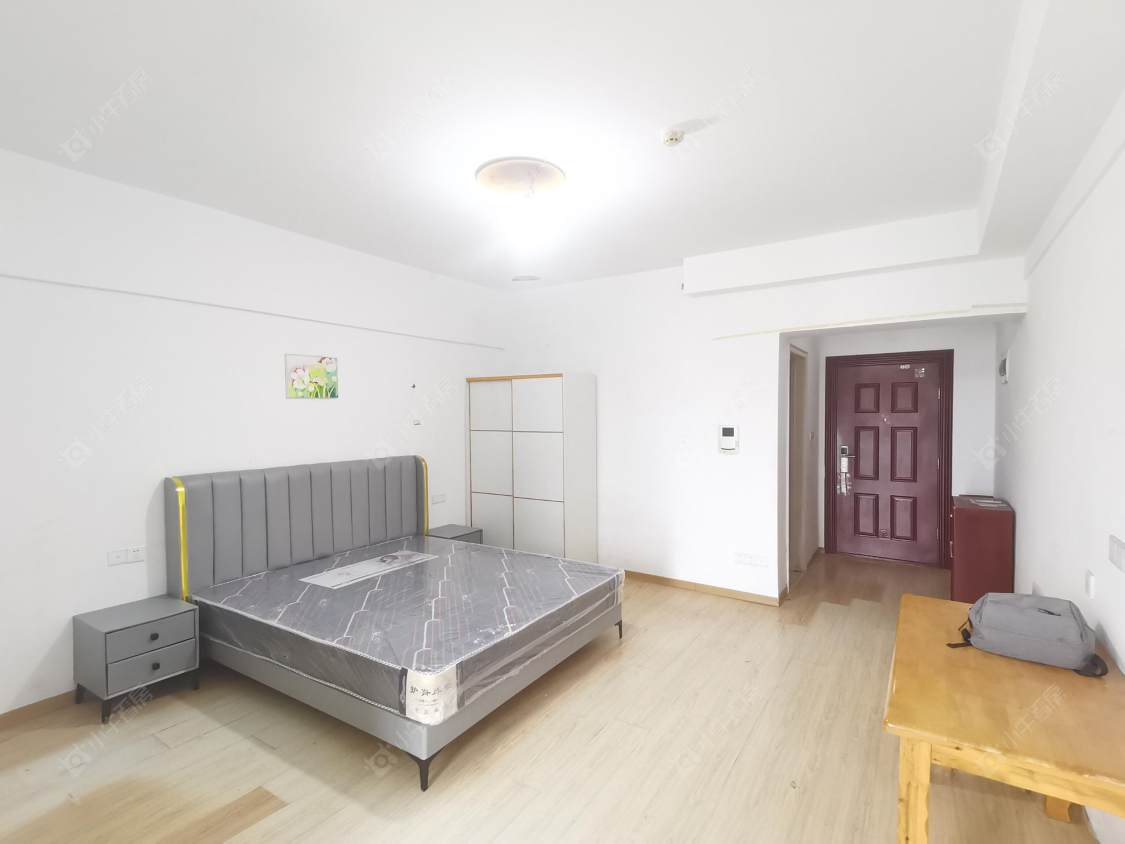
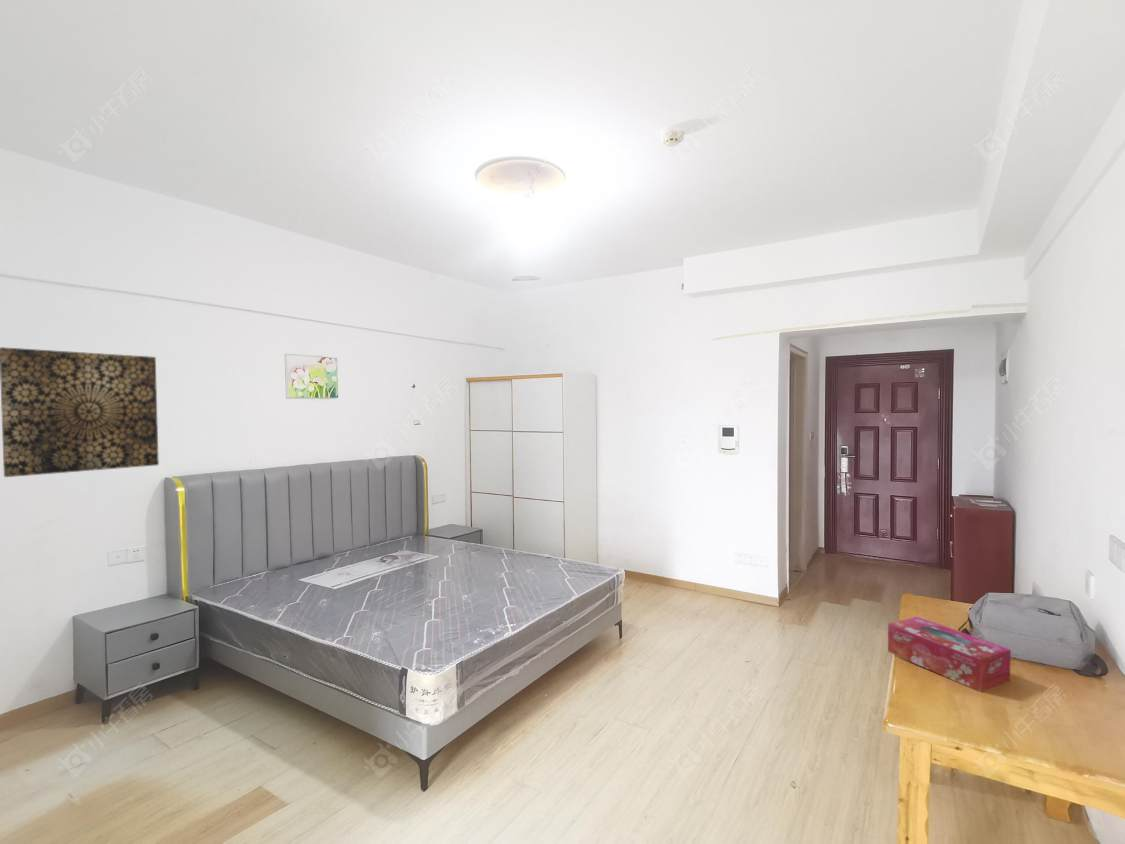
+ tissue box [887,616,1012,693]
+ wall art [0,346,160,478]
